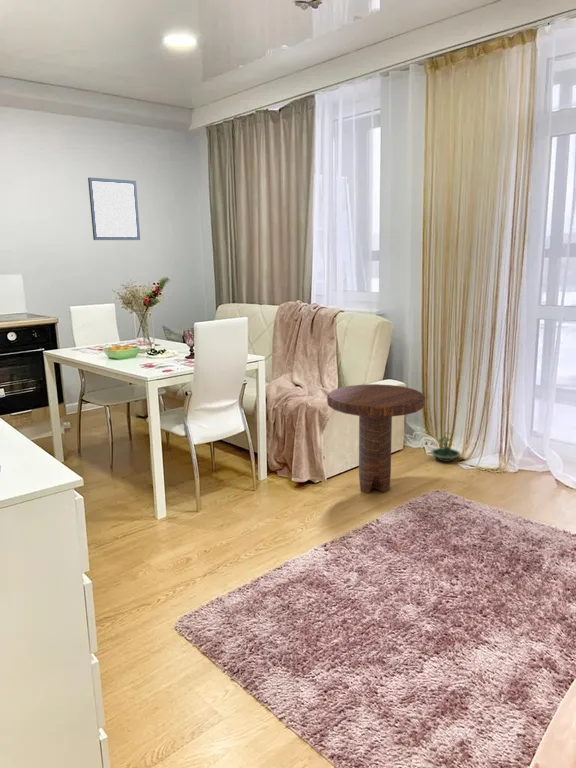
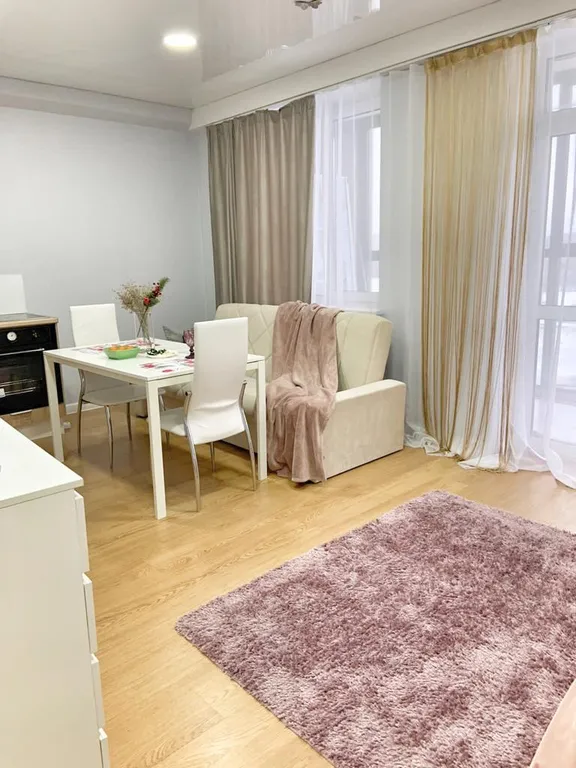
- wall art [87,177,141,241]
- side table [326,383,426,494]
- terrarium [430,431,461,463]
